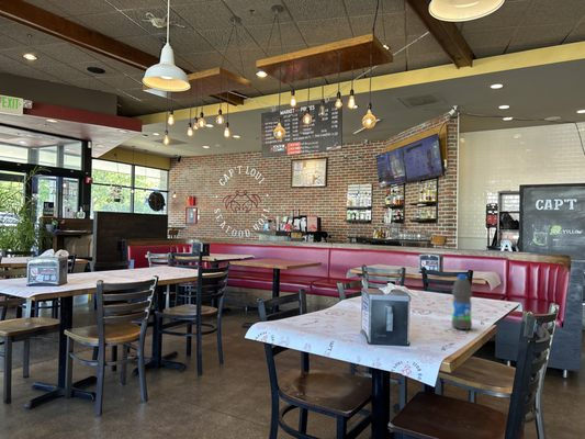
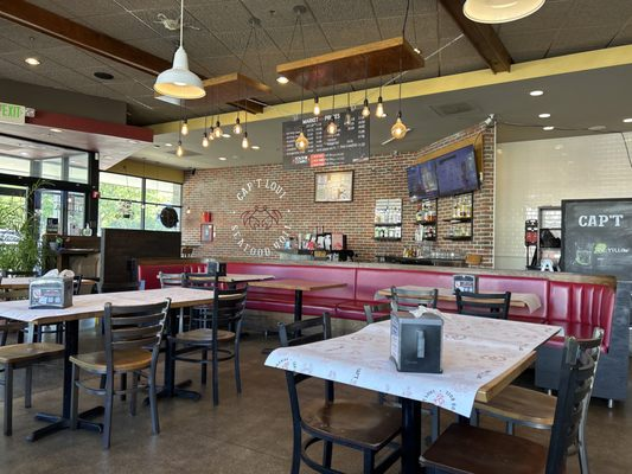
- water bottle [450,273,473,330]
